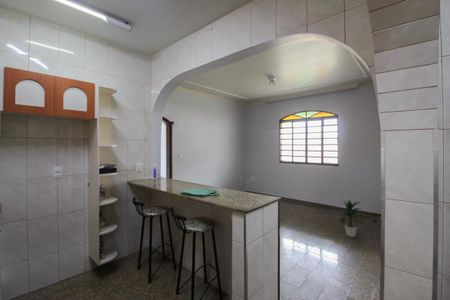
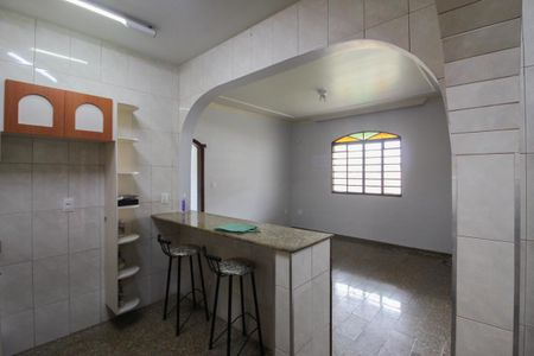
- indoor plant [336,199,369,238]
